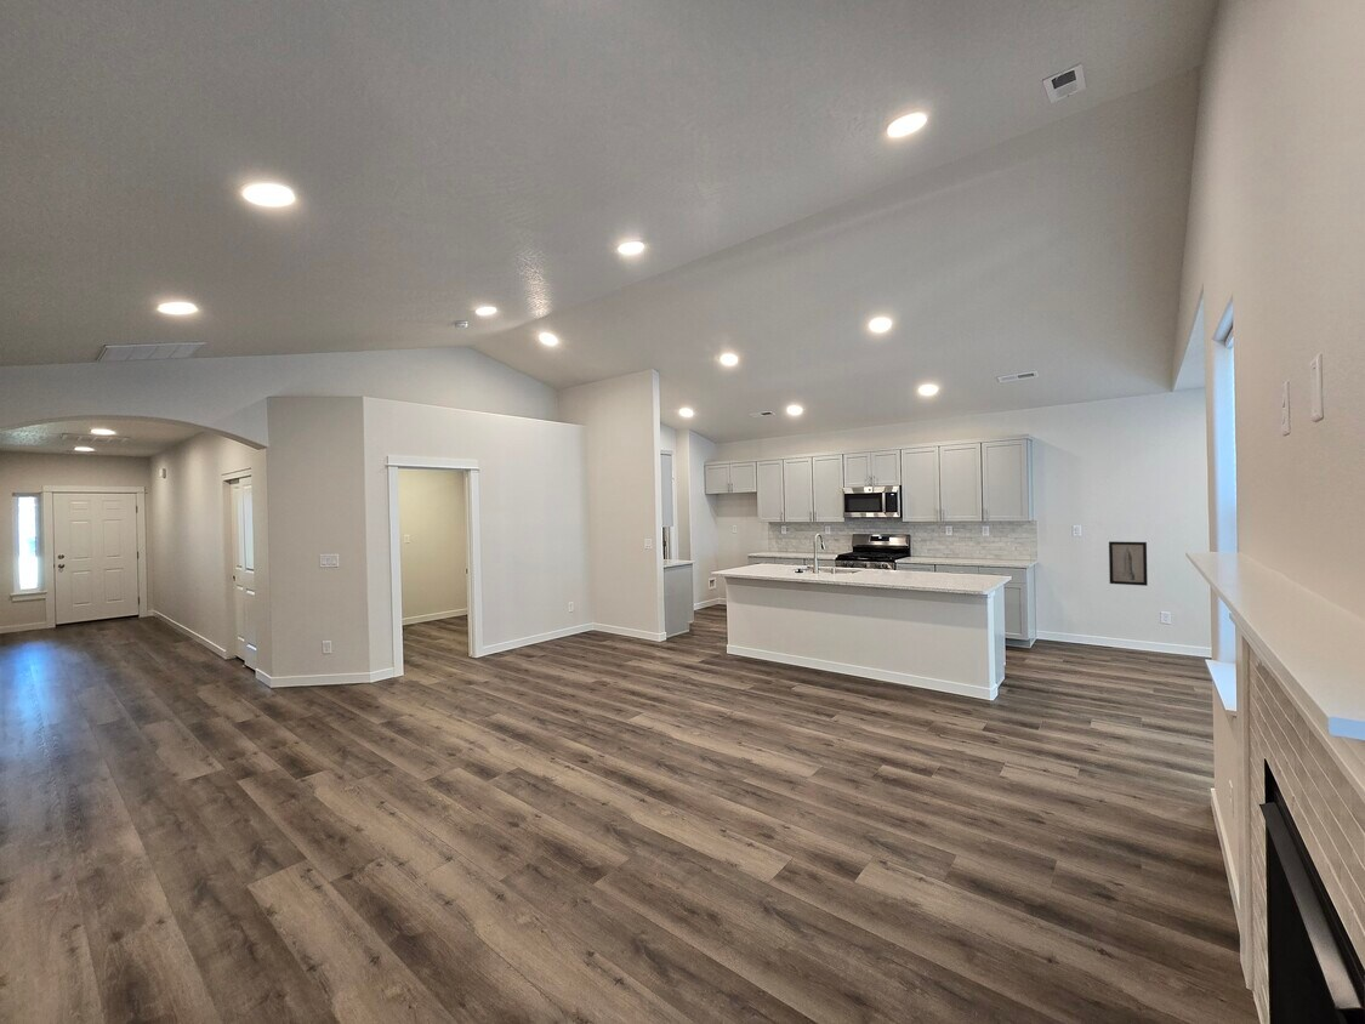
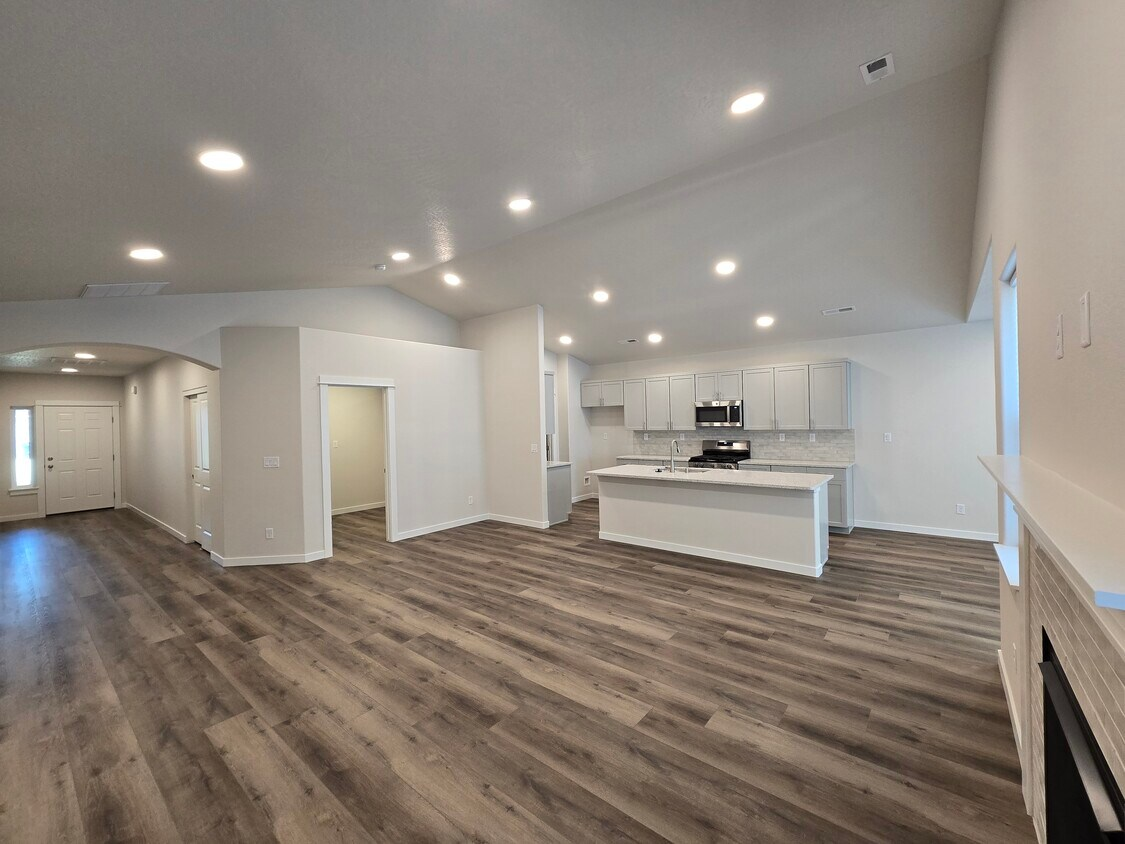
- wall art [1108,540,1149,587]
